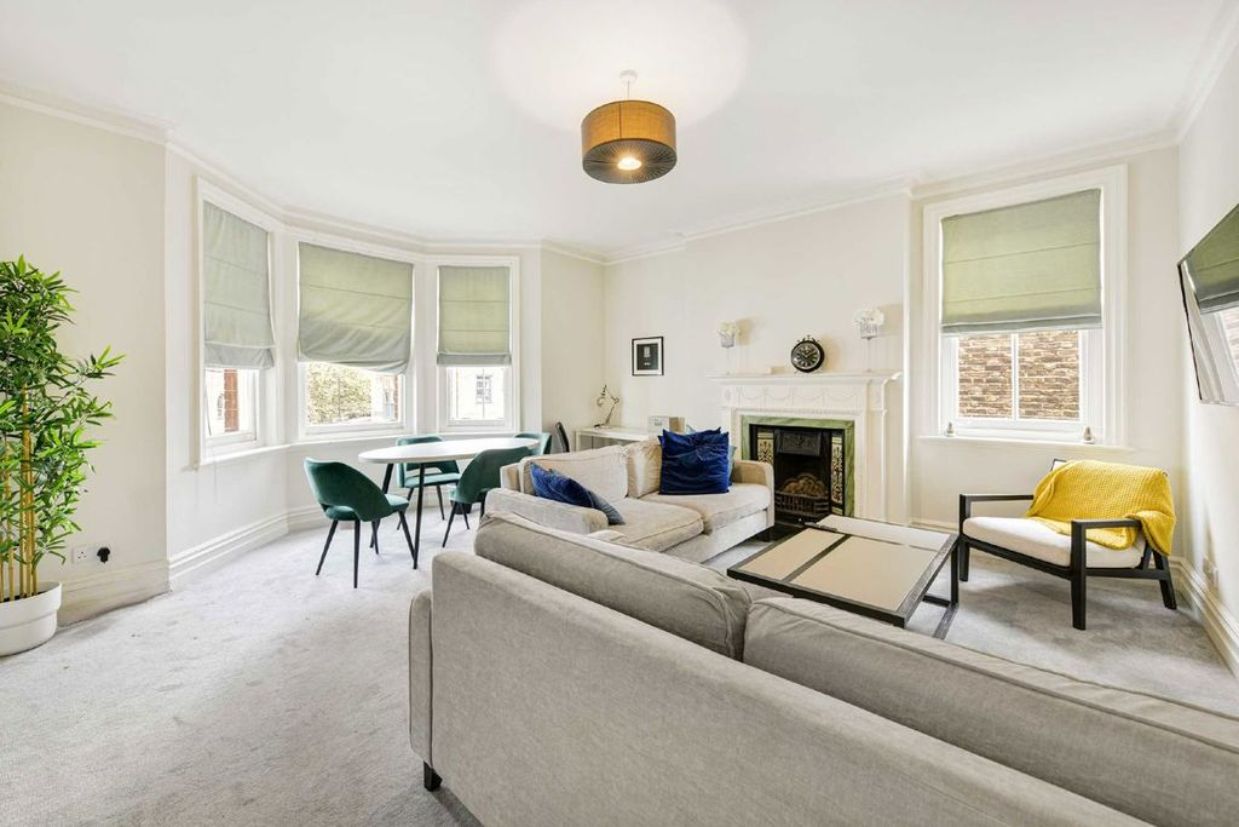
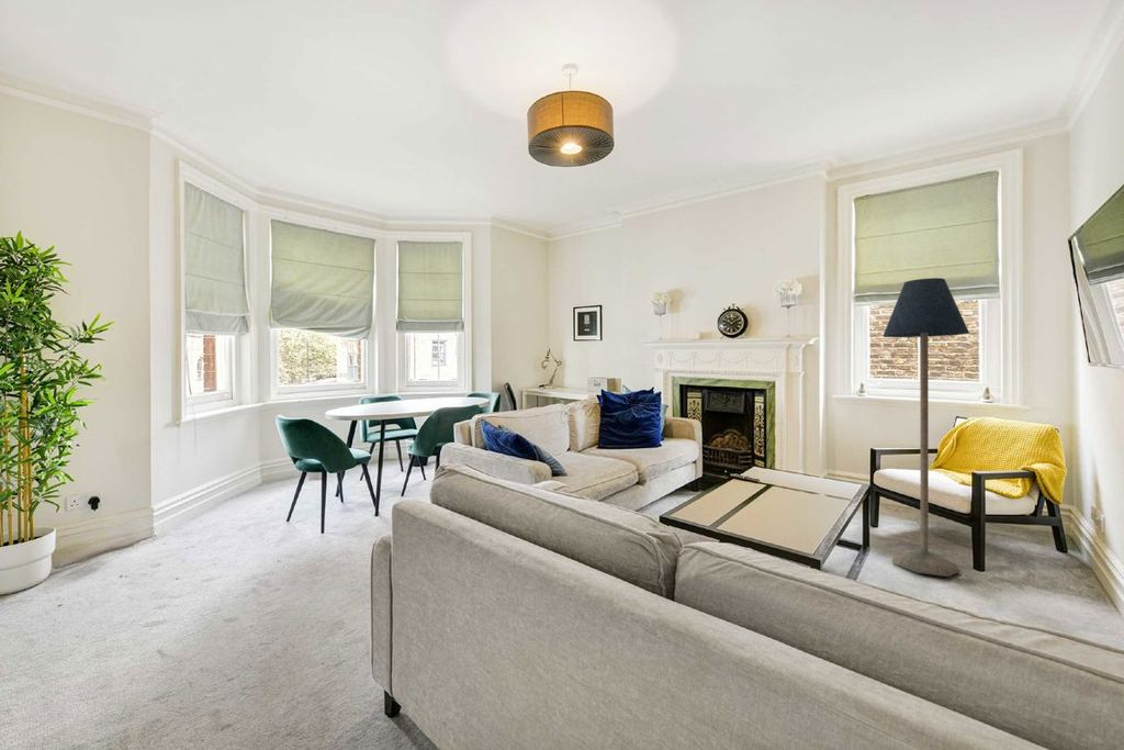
+ floor lamp [883,277,970,578]
